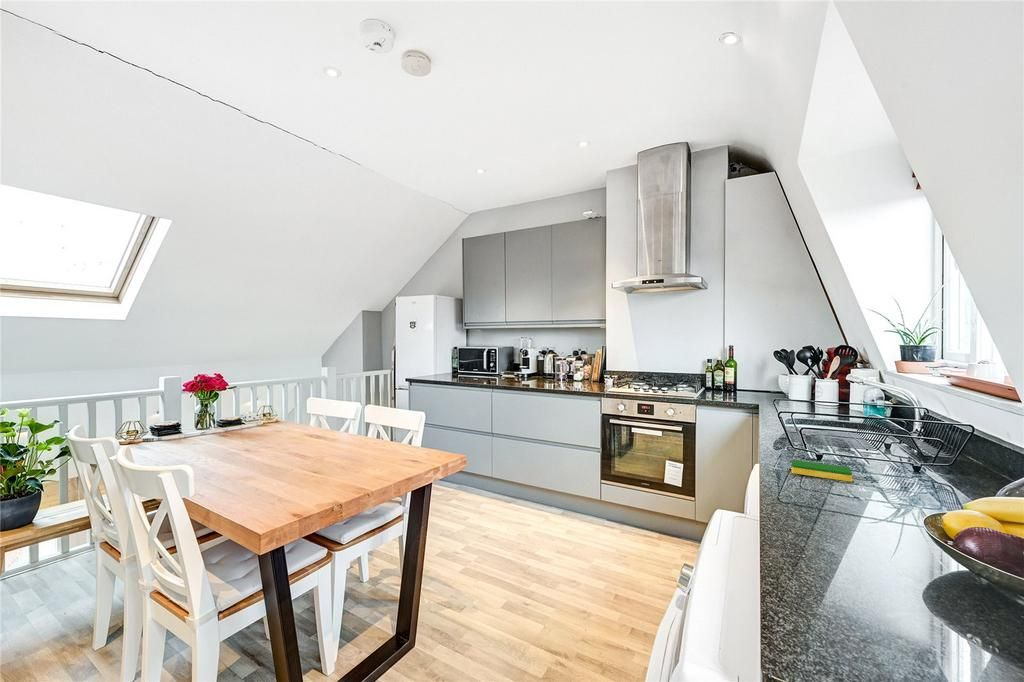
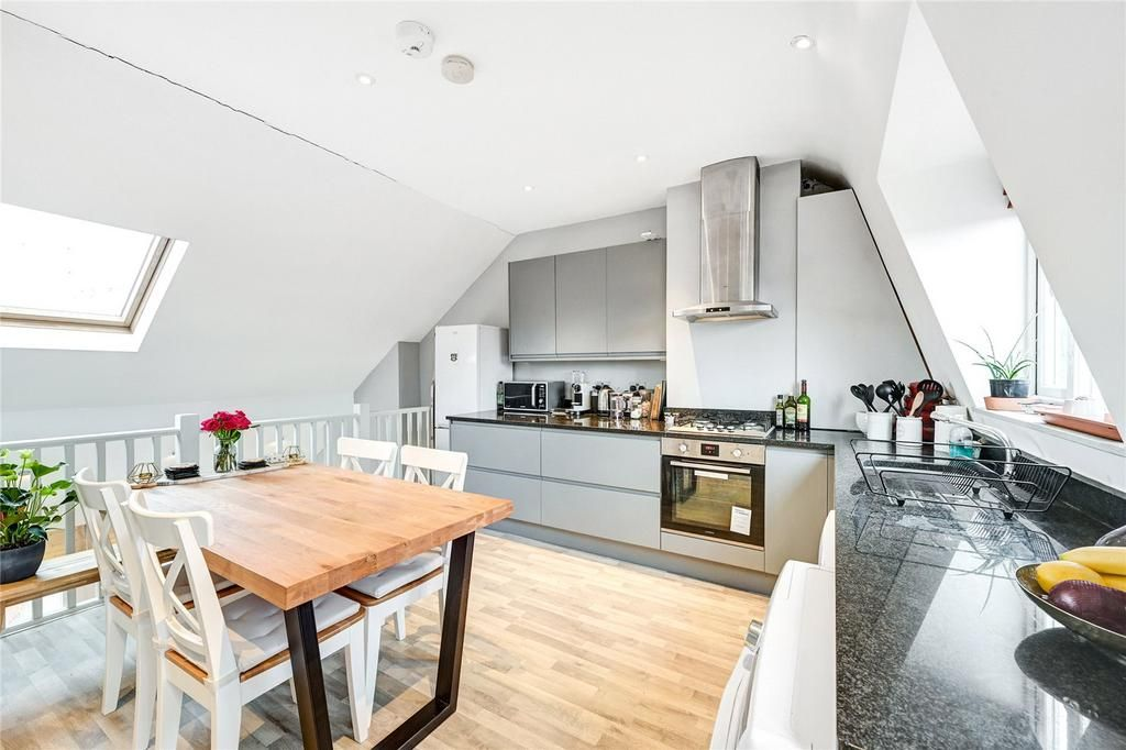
- dish sponge [791,459,853,483]
